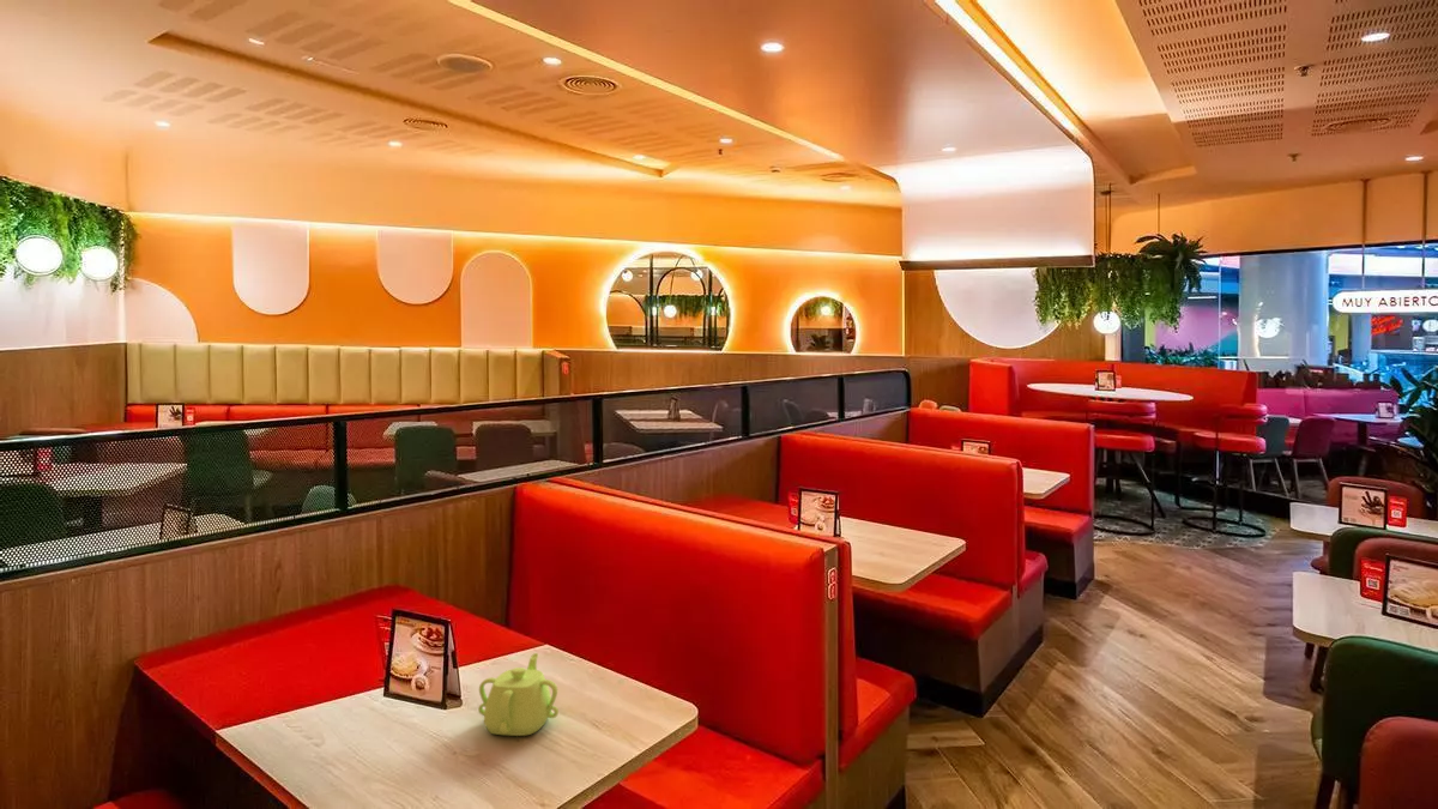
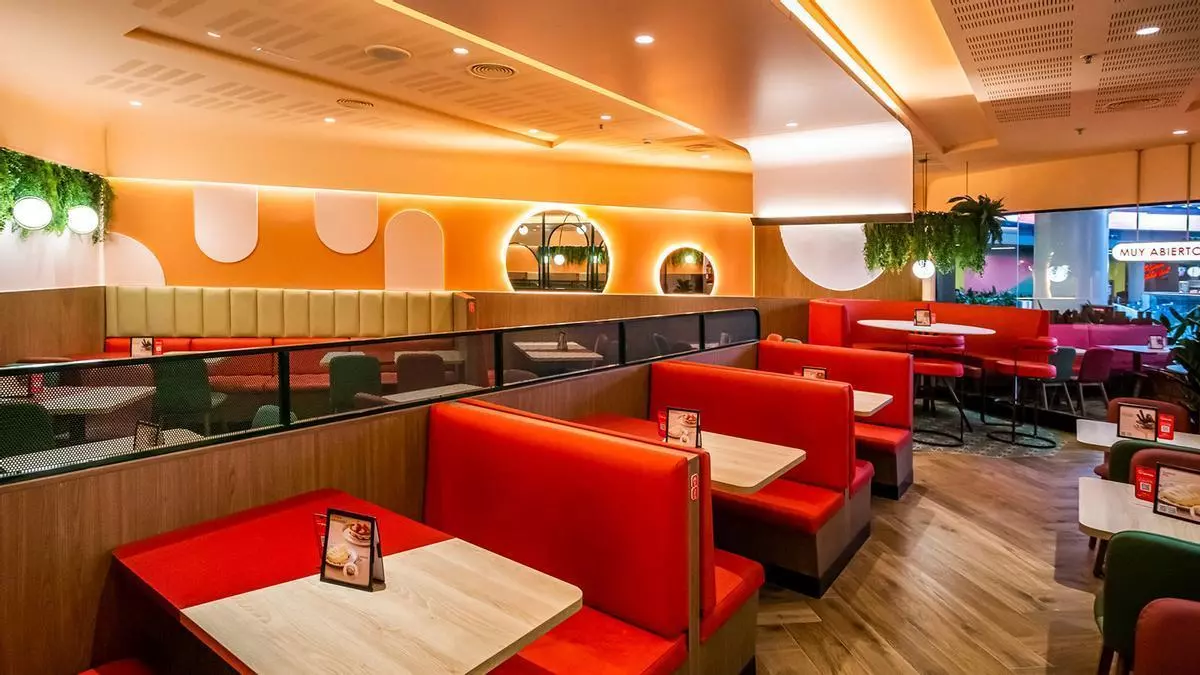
- teapot [477,652,560,737]
